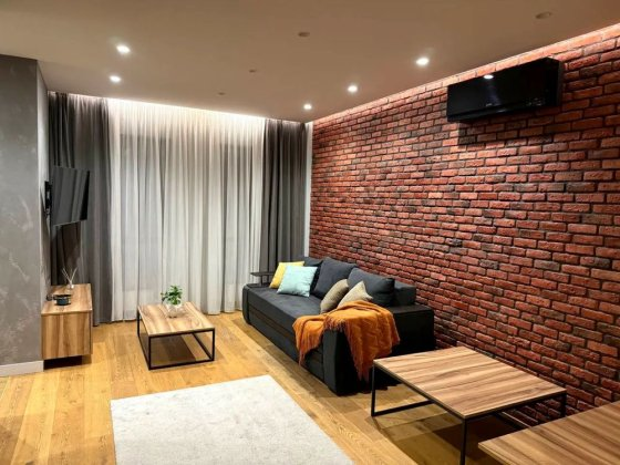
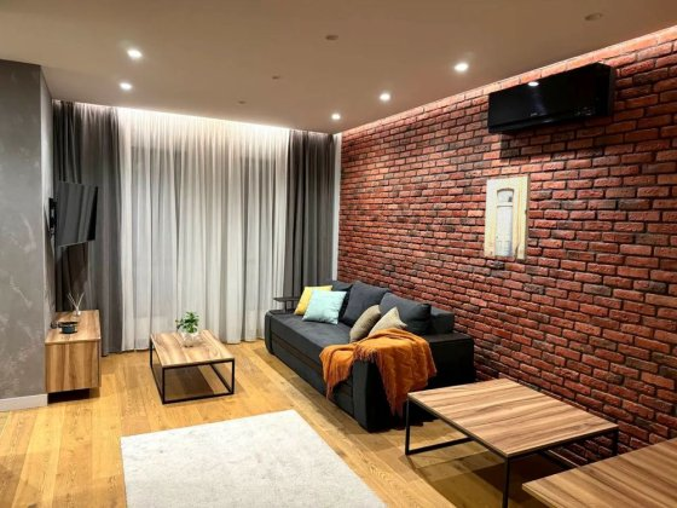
+ wall art [482,175,532,260]
